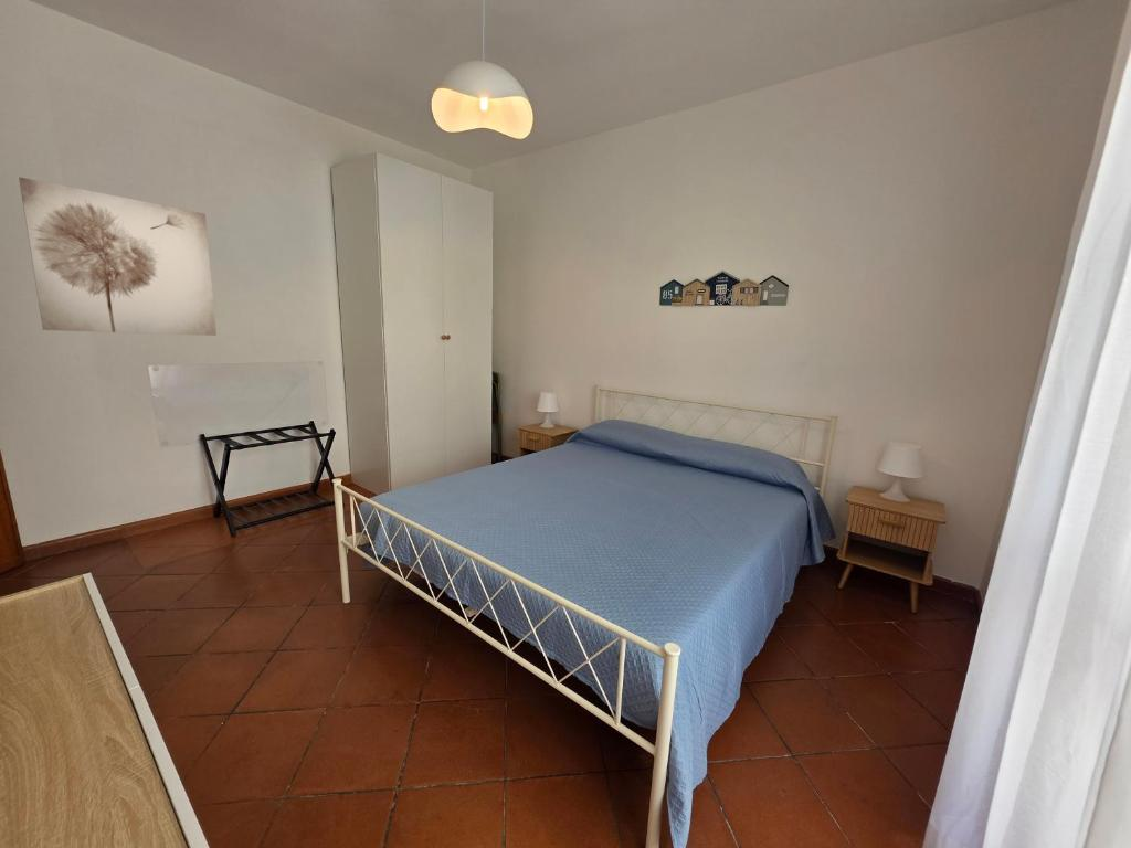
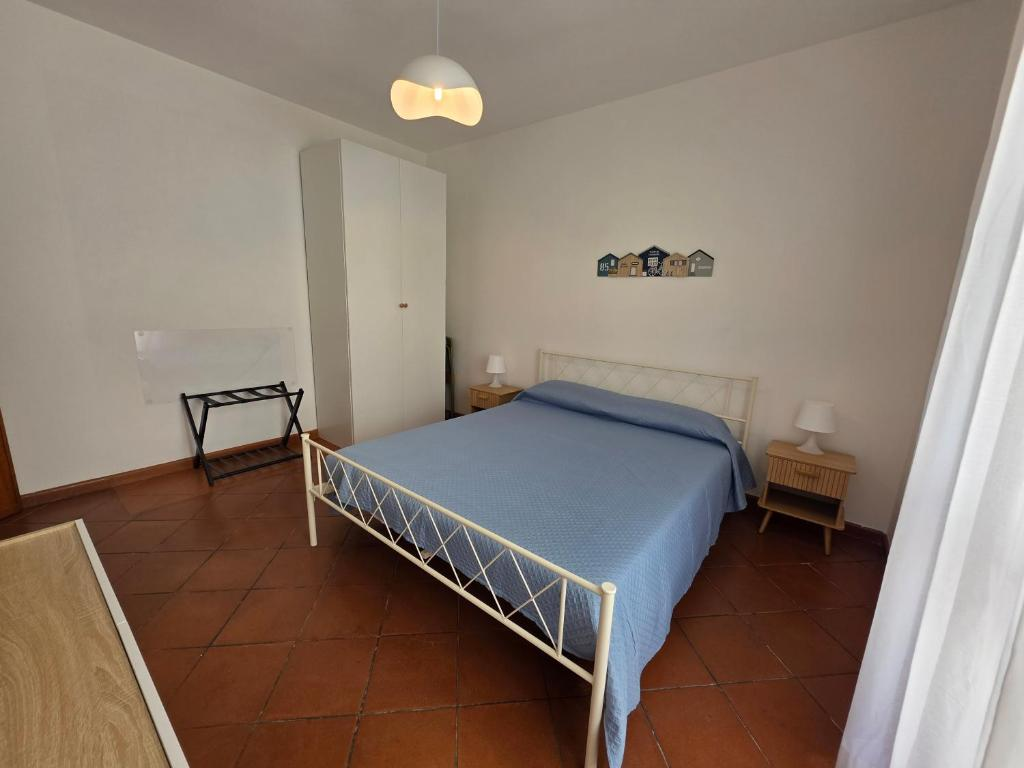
- wall art [18,176,218,337]
